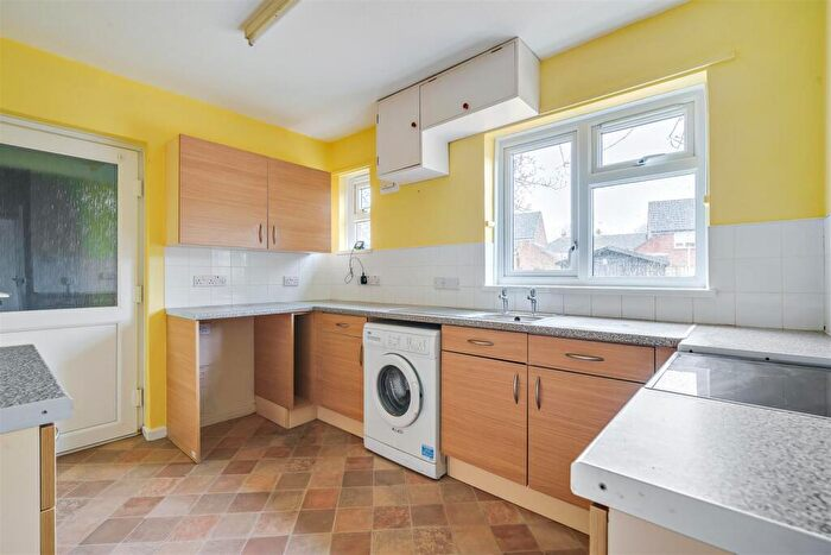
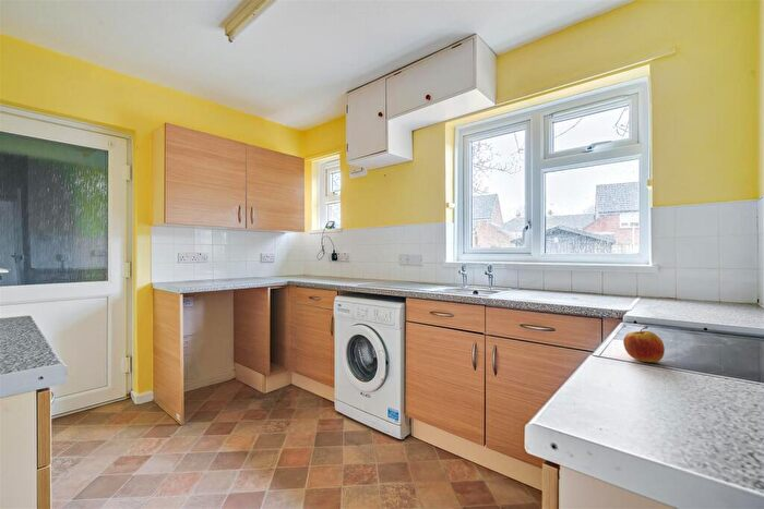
+ apple [622,326,666,363]
